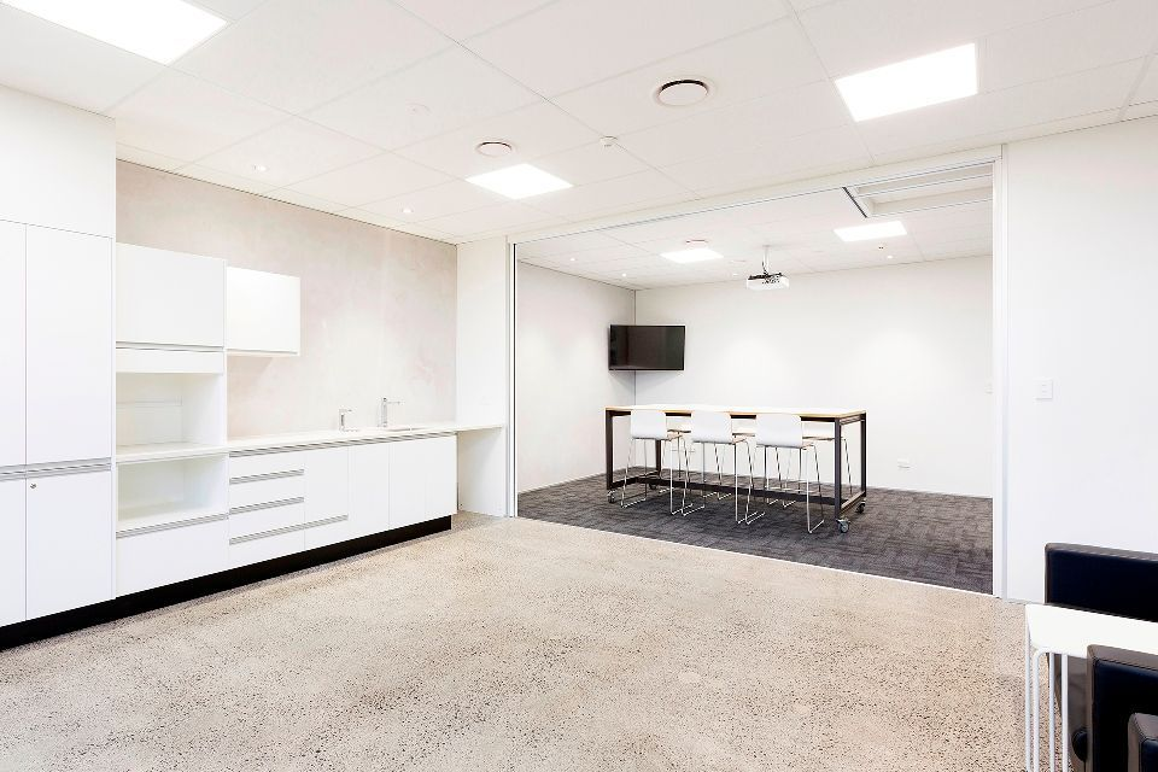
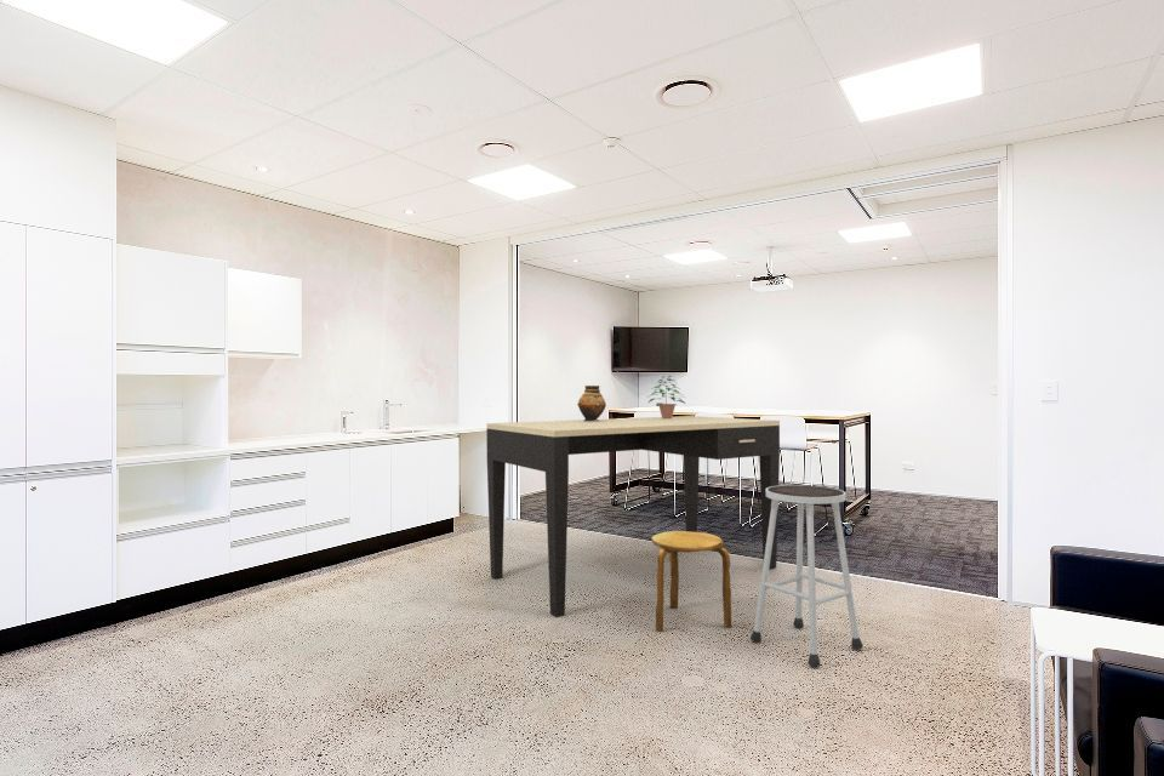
+ stool [650,530,732,633]
+ stool [749,484,865,668]
+ vase [576,384,607,421]
+ potted plant [647,375,686,418]
+ dining table [485,415,781,618]
